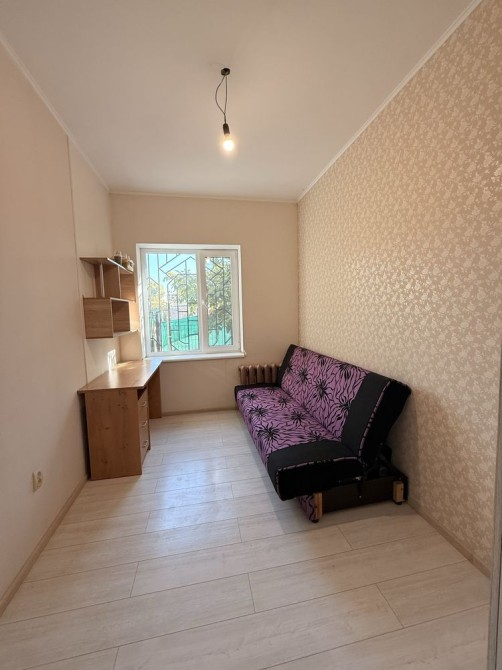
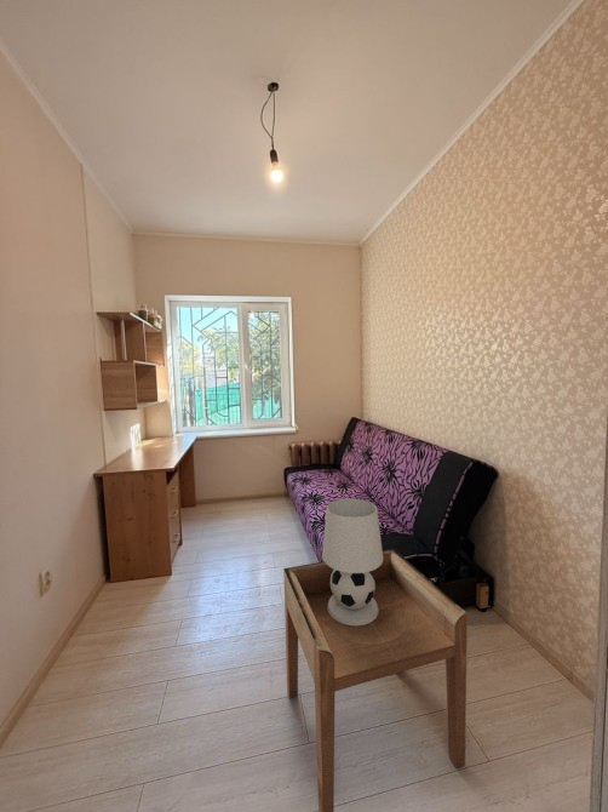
+ side table [282,548,469,812]
+ table lamp [321,498,383,625]
